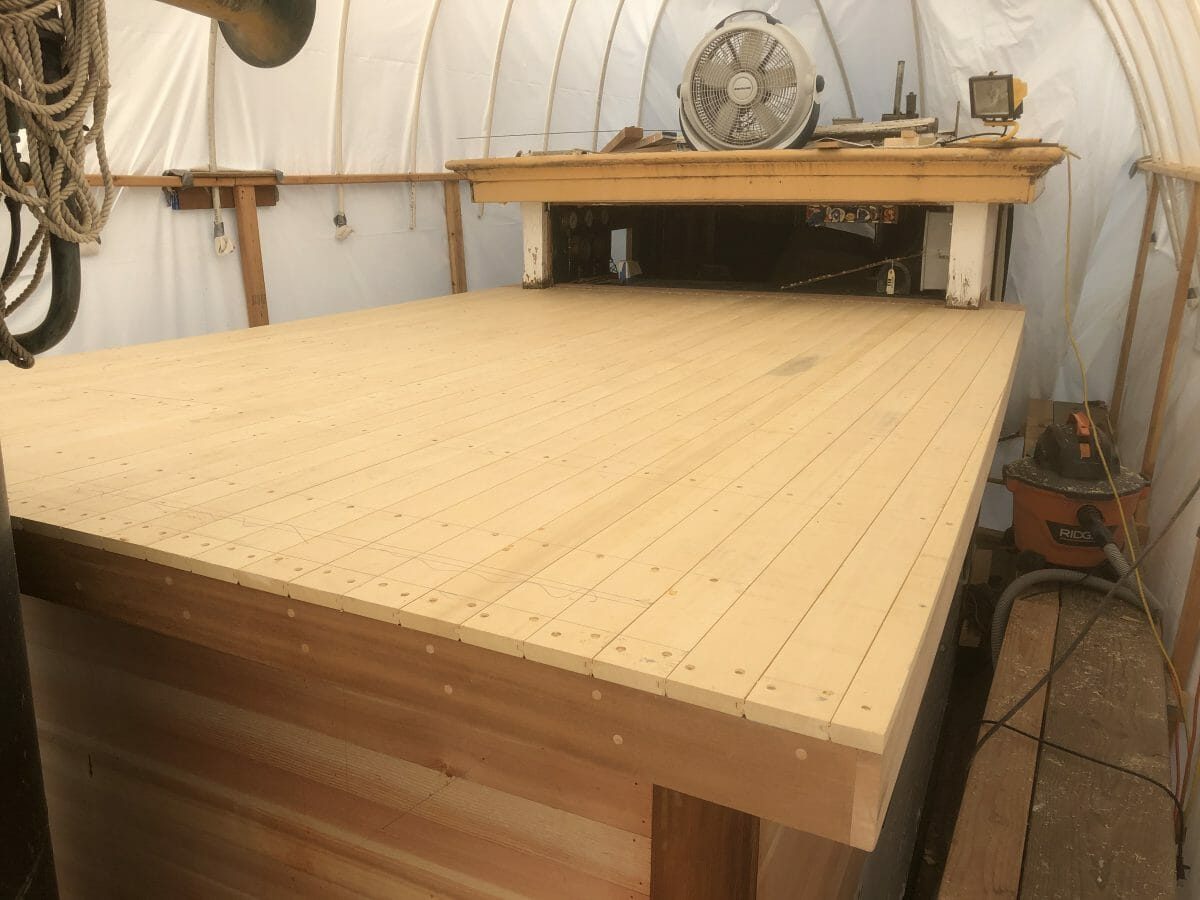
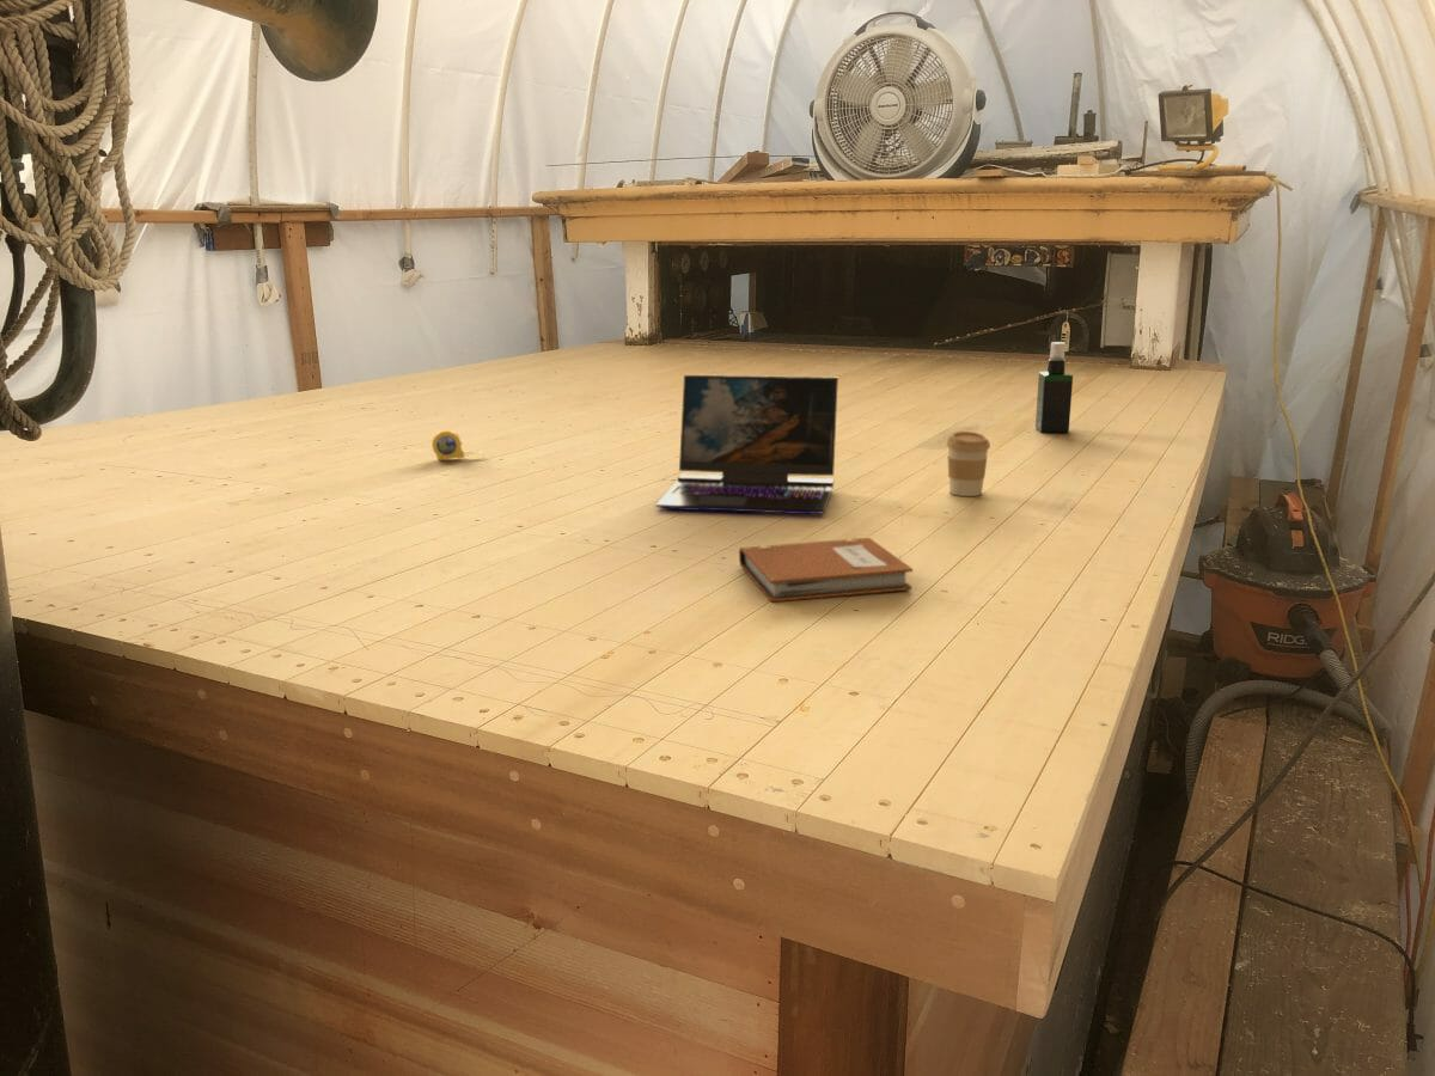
+ coffee cup [945,430,991,497]
+ spray bottle [1034,341,1074,434]
+ notebook [738,537,914,603]
+ tape measure [430,428,486,461]
+ laptop [655,374,839,515]
